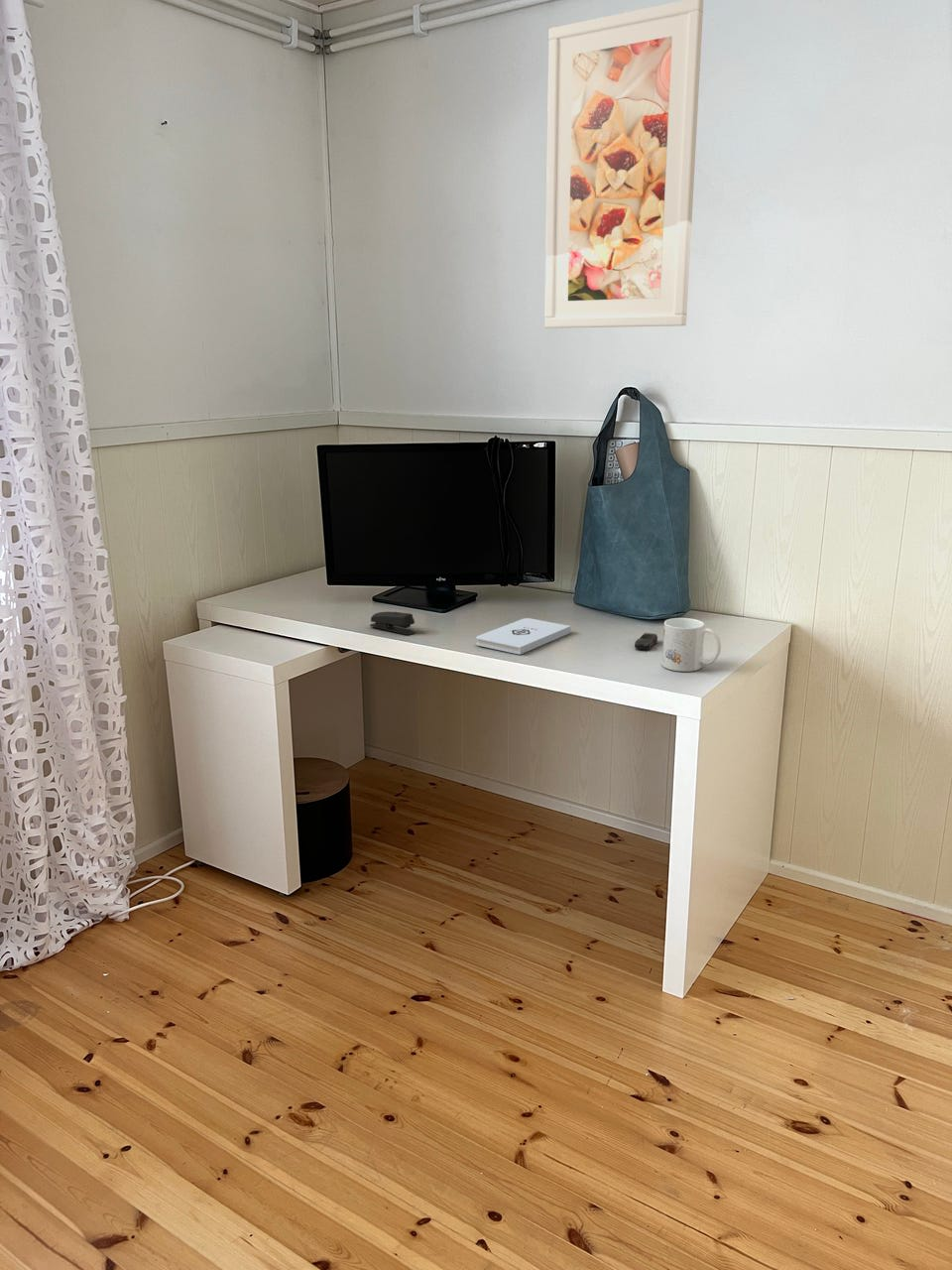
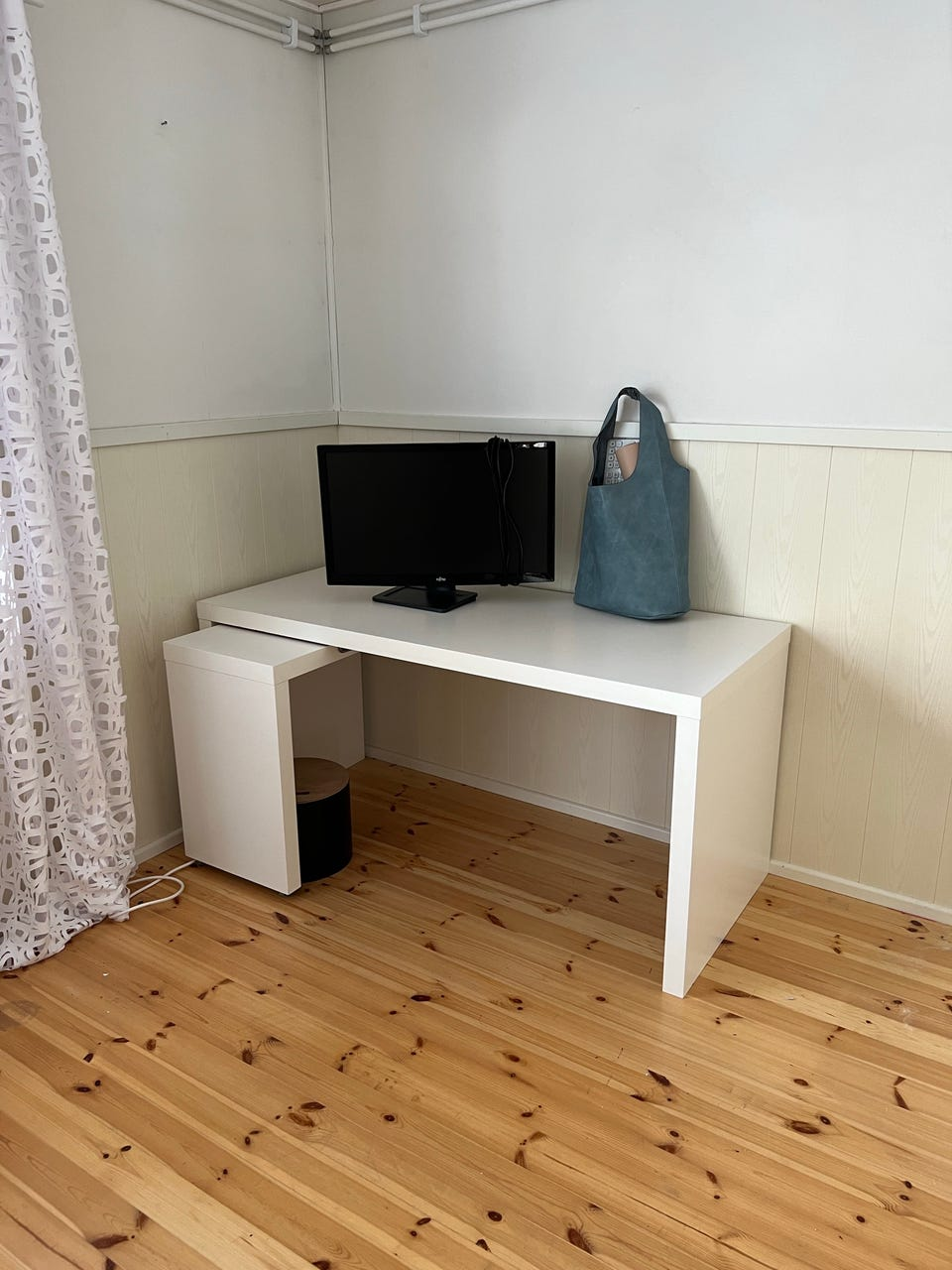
- stapler [369,611,416,636]
- mug [661,617,722,673]
- computer mouse [634,632,658,651]
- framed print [543,0,704,329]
- notepad [475,617,571,656]
